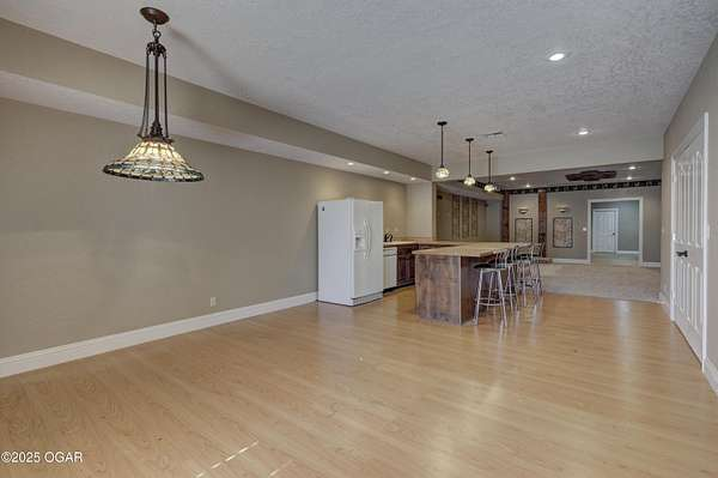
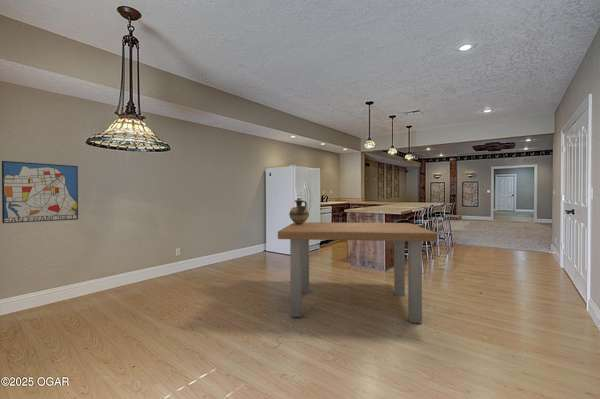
+ wall art [1,160,79,224]
+ ceramic jug [288,199,310,225]
+ dining table [277,221,438,324]
